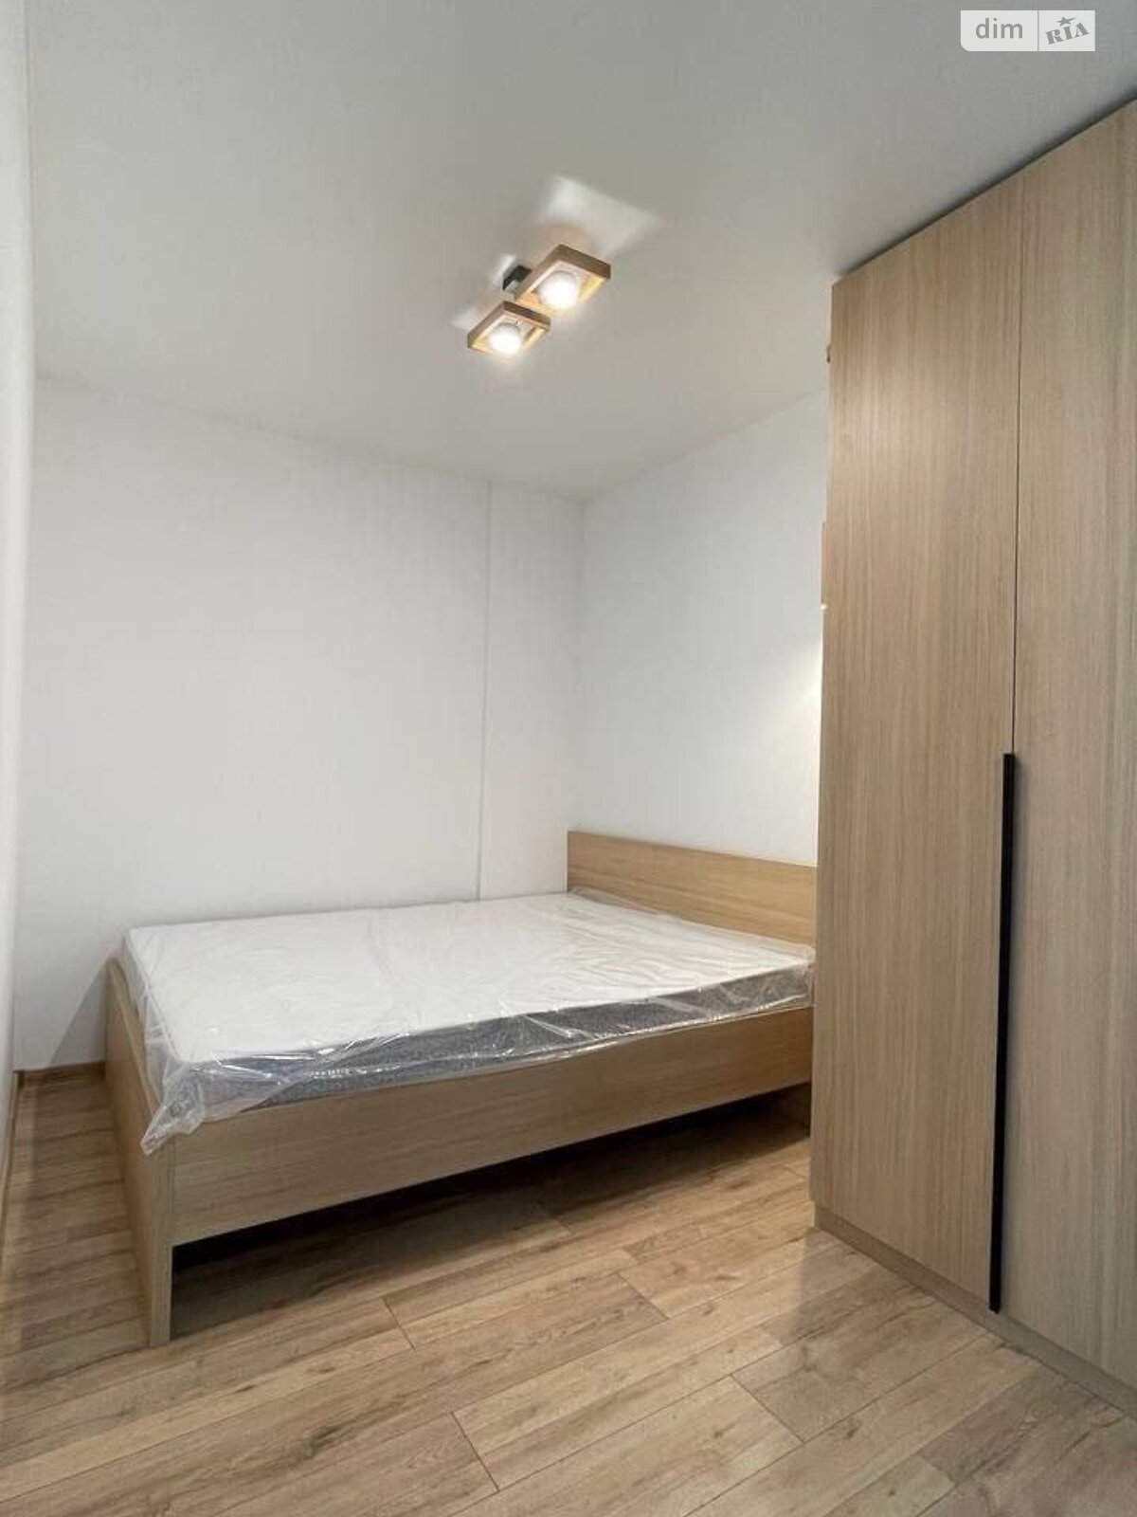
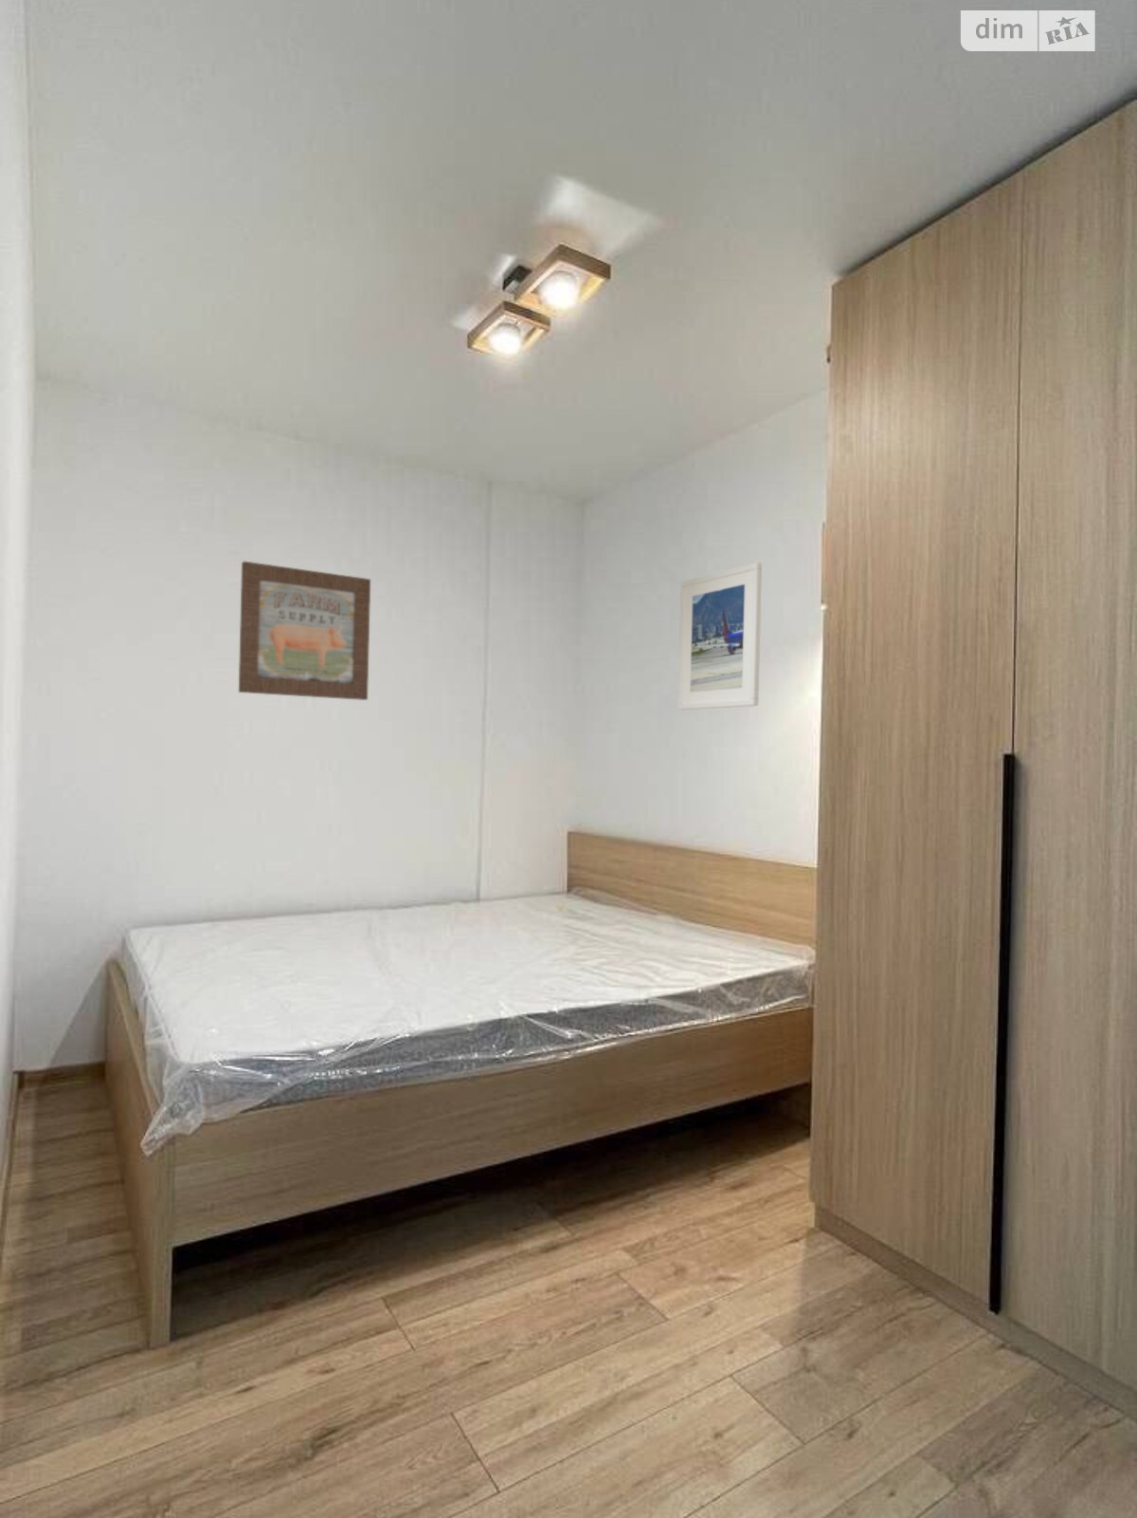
+ wall art [238,559,371,702]
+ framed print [676,562,763,711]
